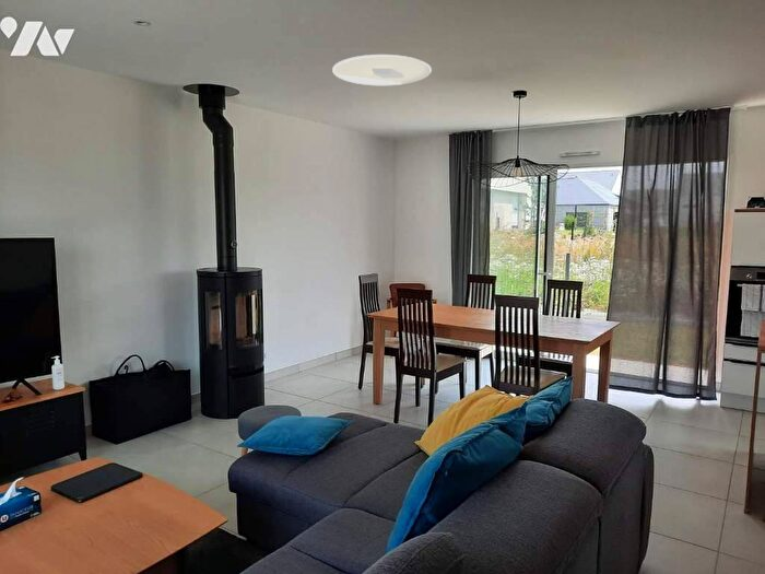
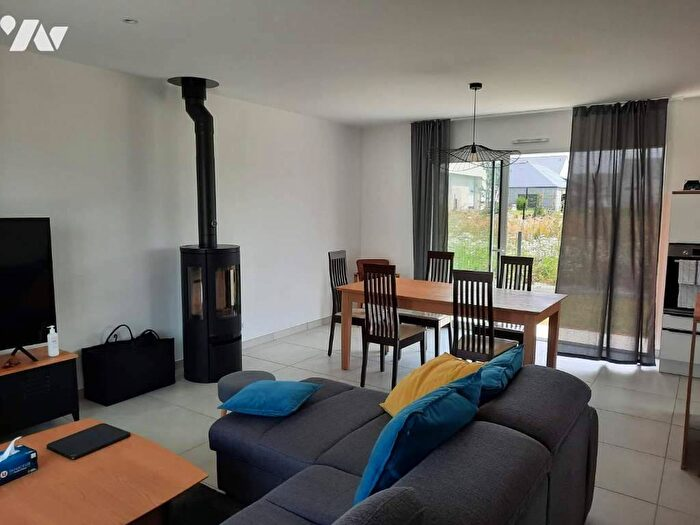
- ceiling light [331,54,433,86]
